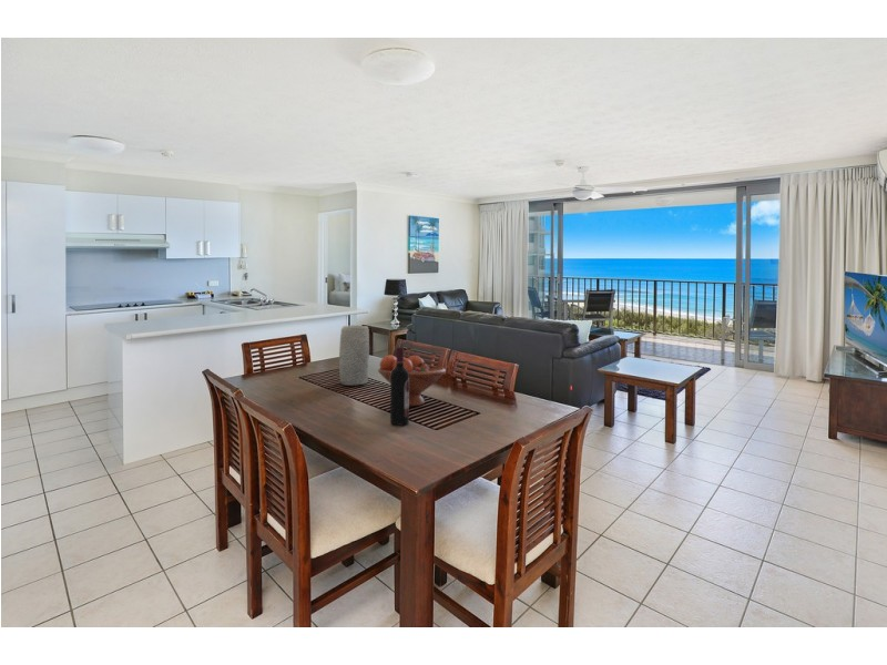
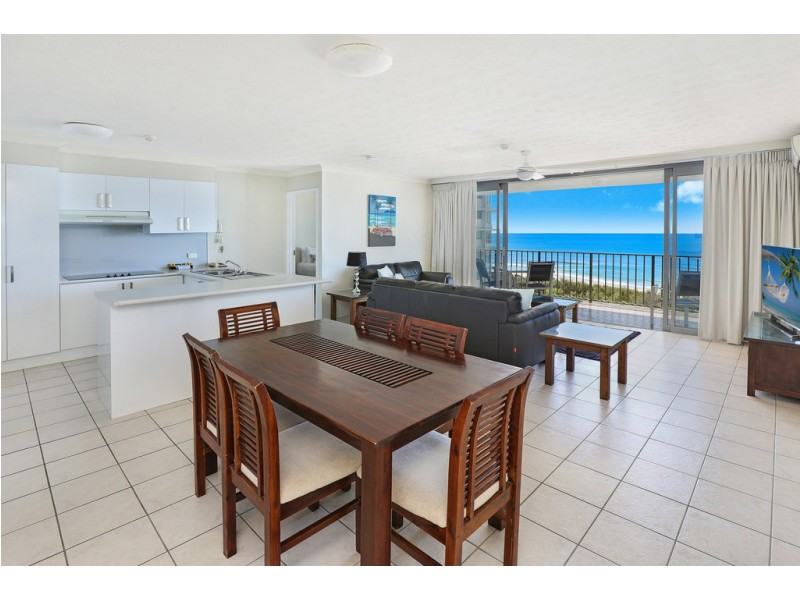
- wine bottle [389,346,410,426]
- vase [338,325,370,387]
- fruit bowl [377,354,447,407]
